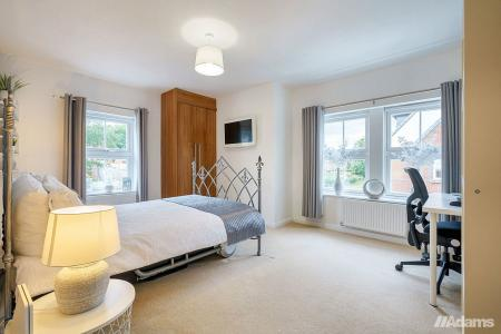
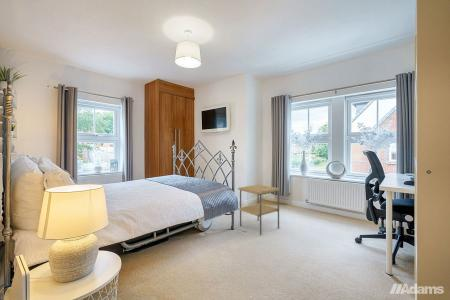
+ side table [237,184,280,236]
